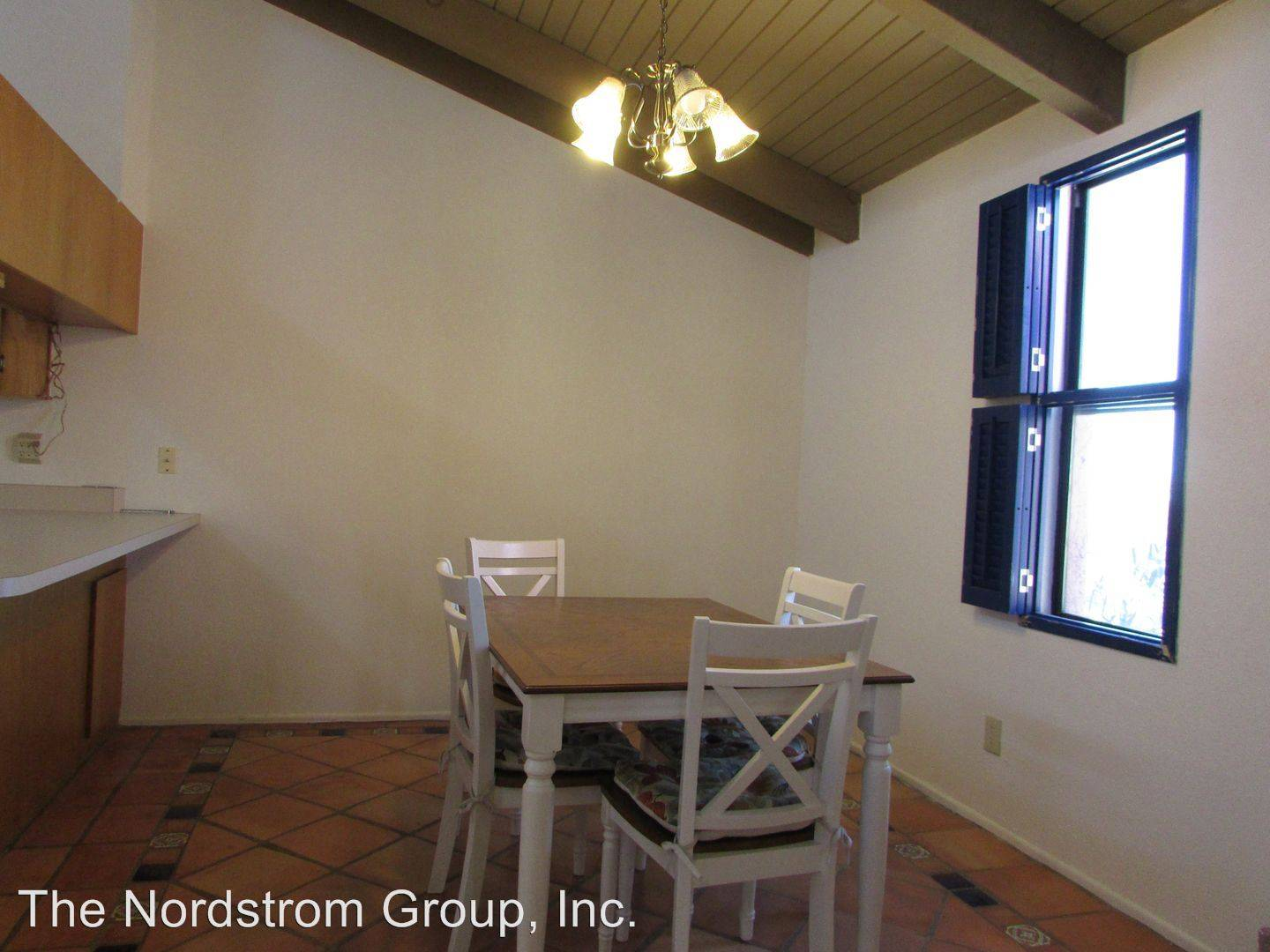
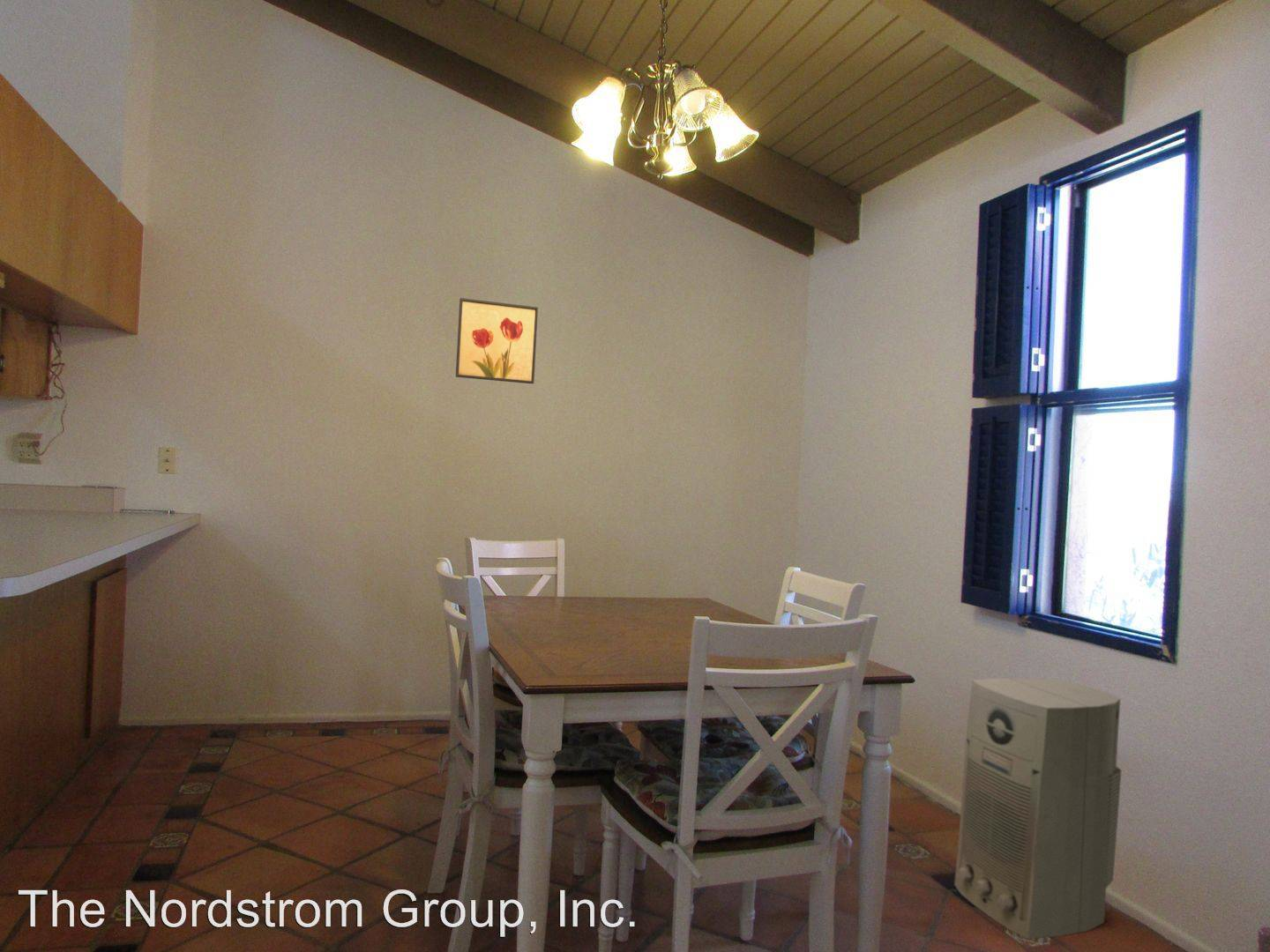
+ air purifier [953,677,1123,940]
+ wall art [455,297,539,384]
